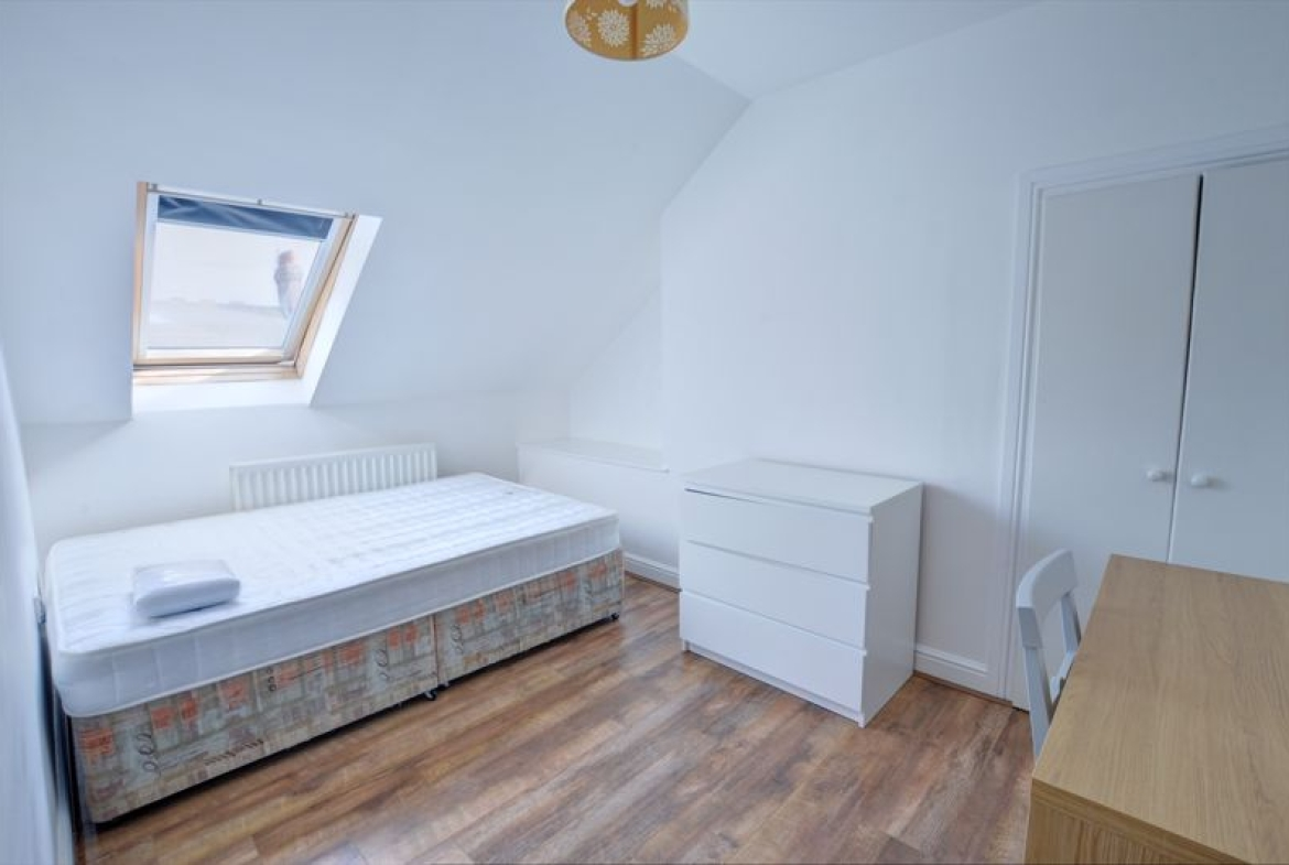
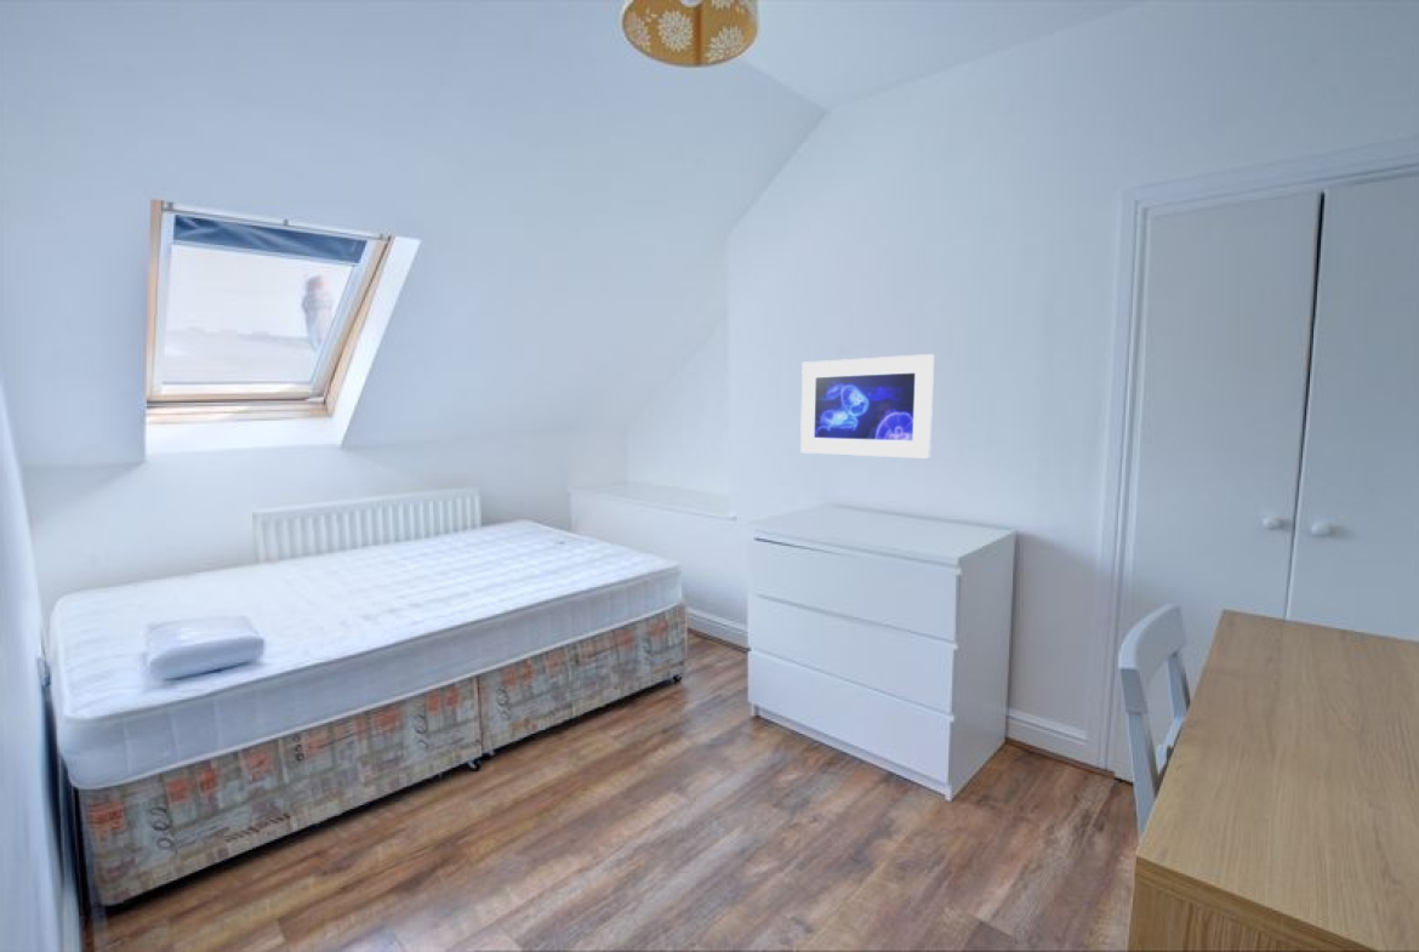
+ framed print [799,353,935,460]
